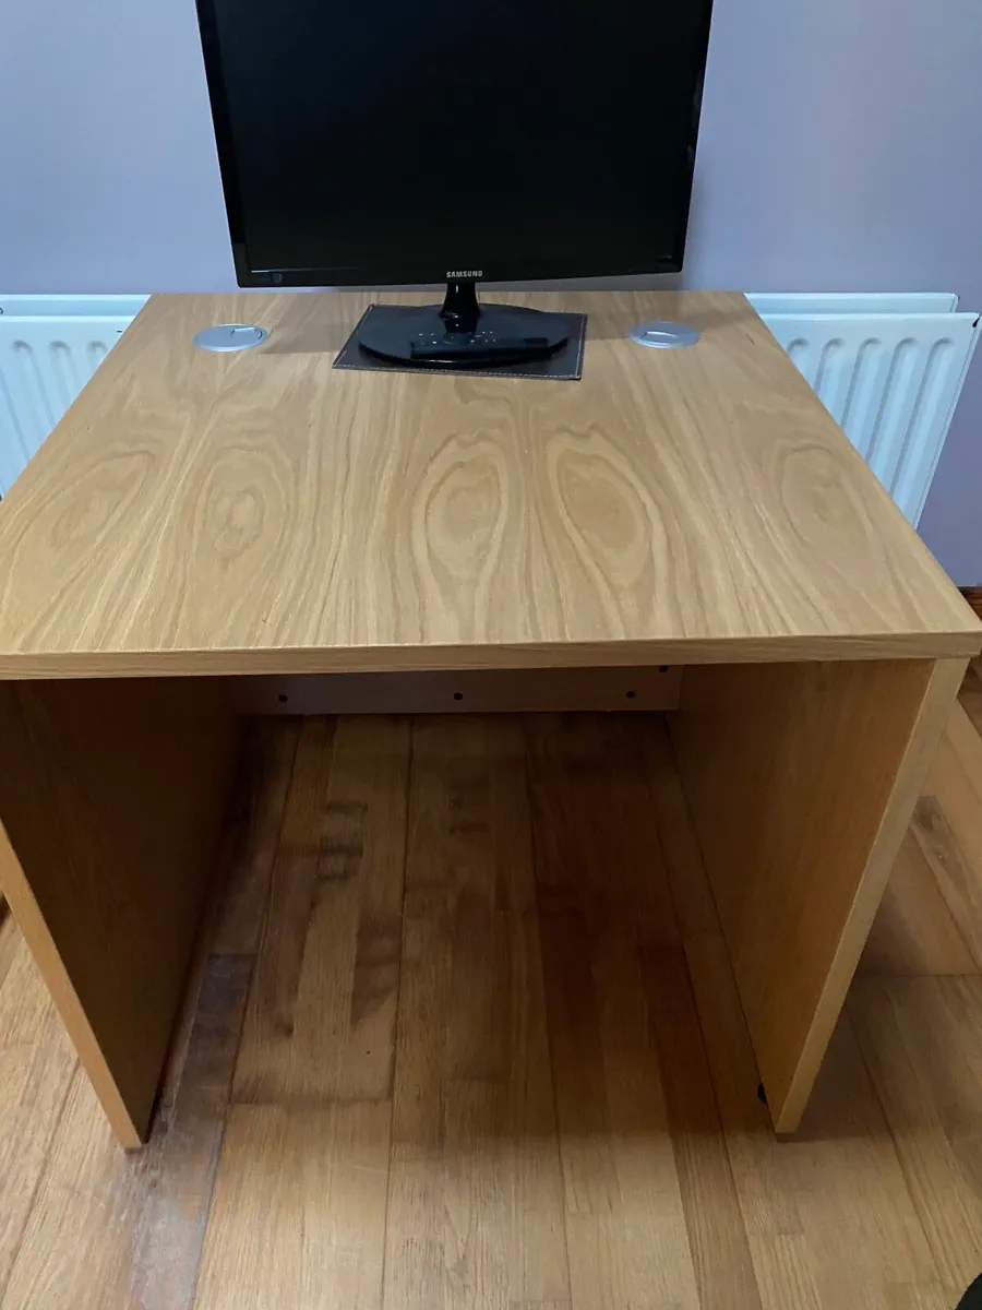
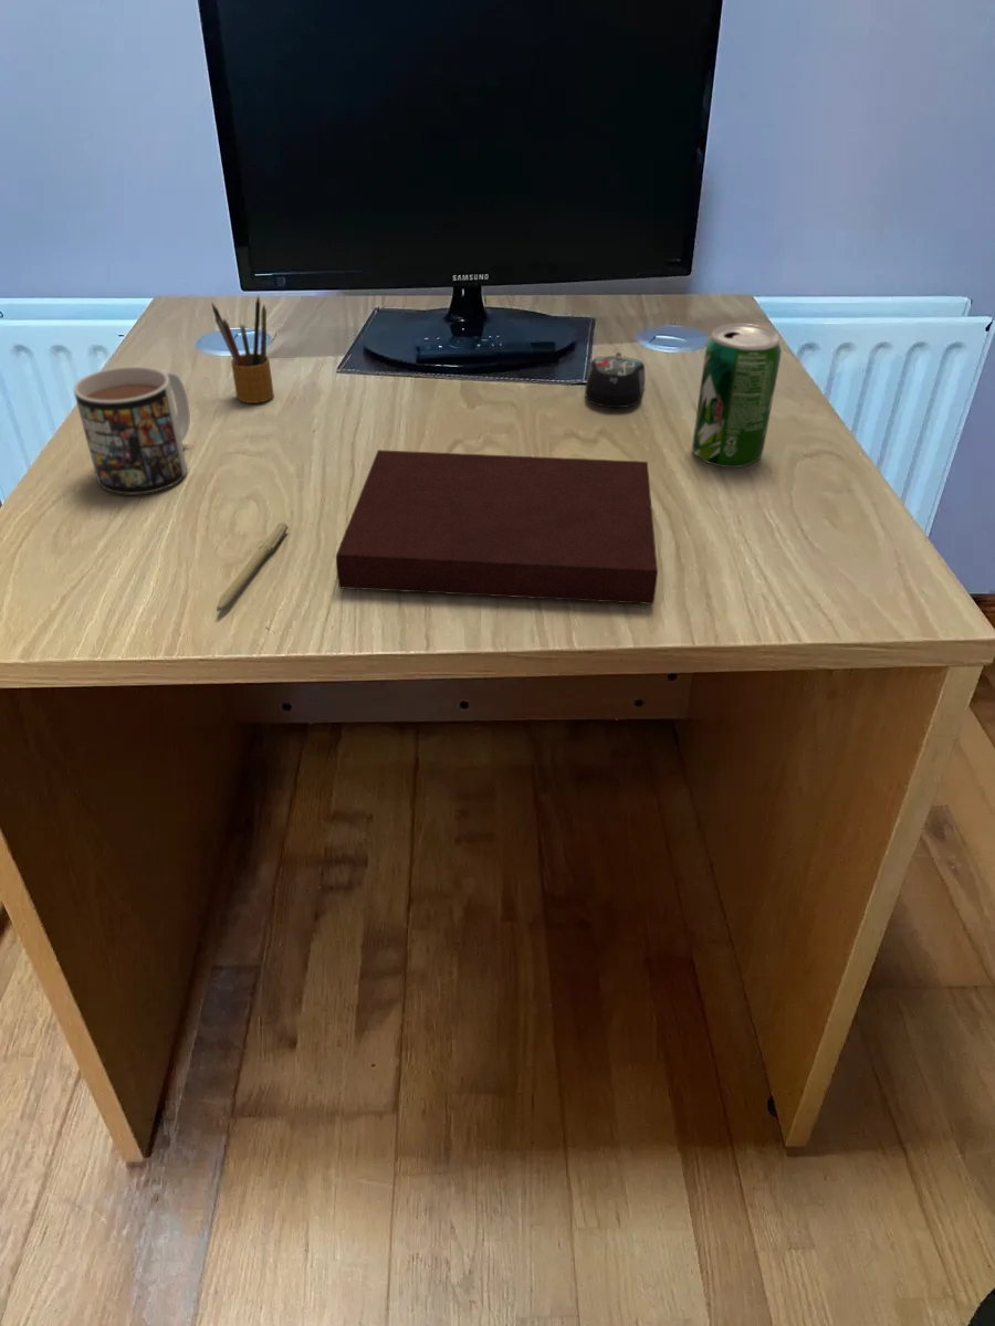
+ pencil box [211,294,275,404]
+ mug [73,366,191,495]
+ computer mouse [585,351,646,409]
+ soda can [691,323,783,469]
+ pencil [216,522,290,612]
+ notebook [335,449,659,606]
